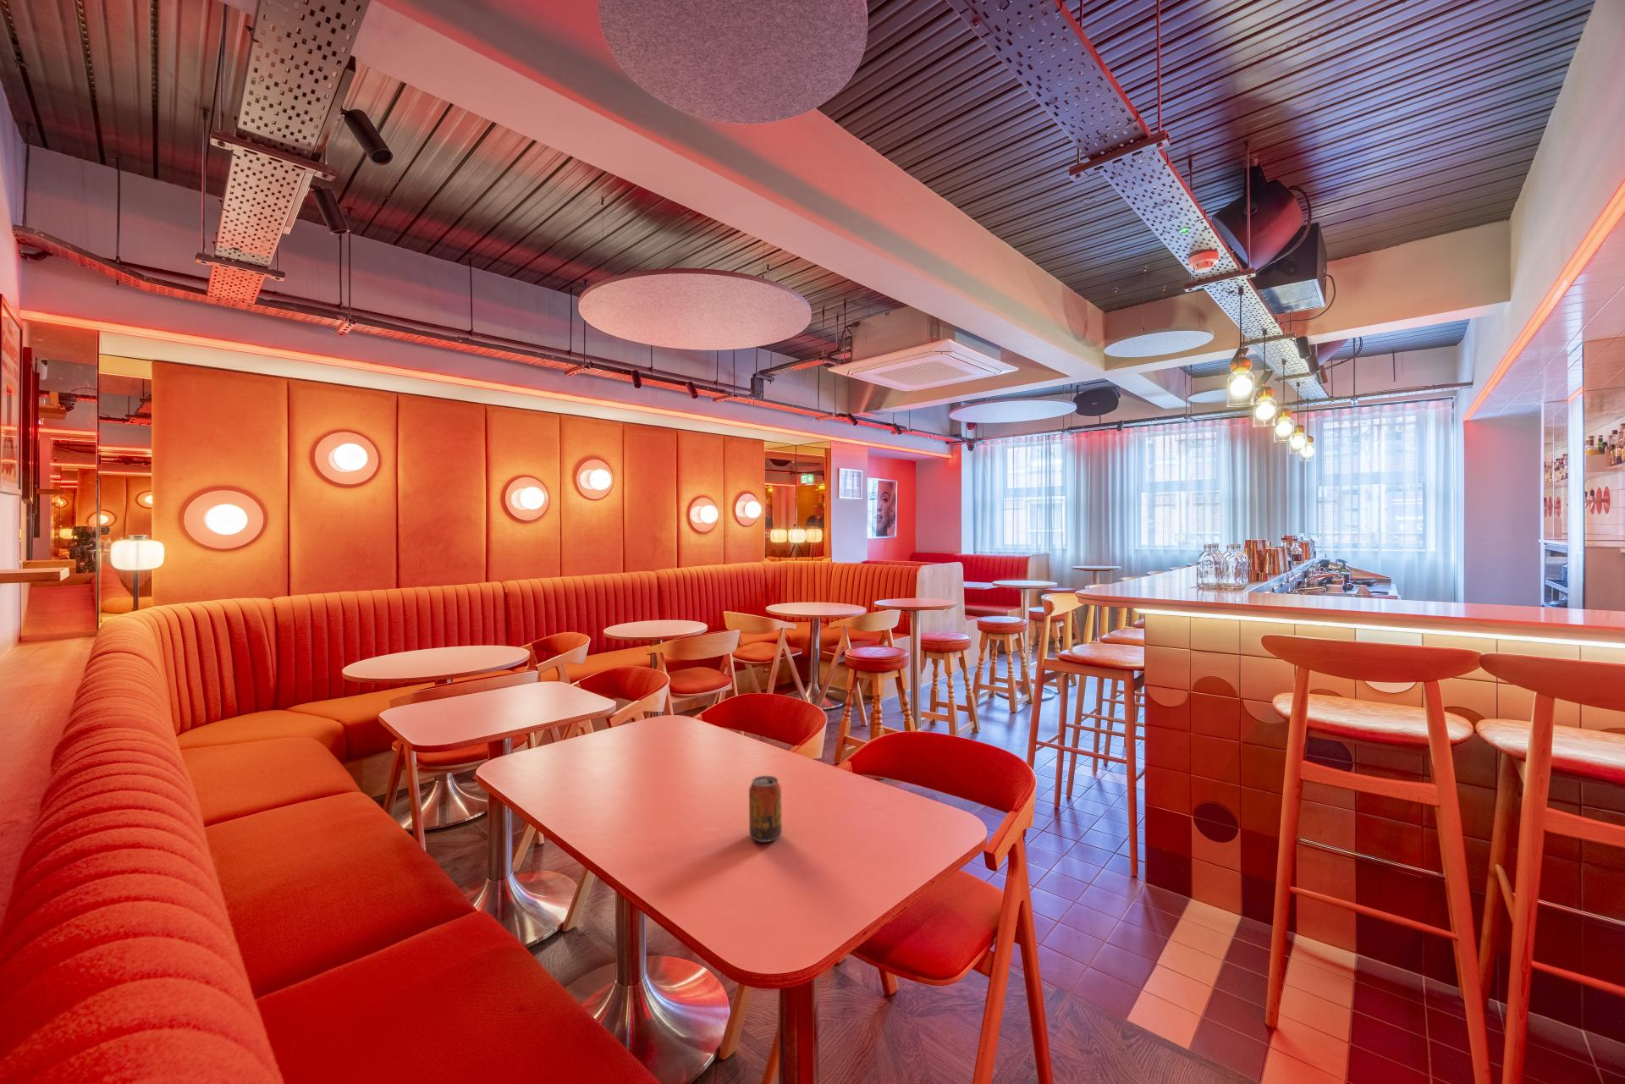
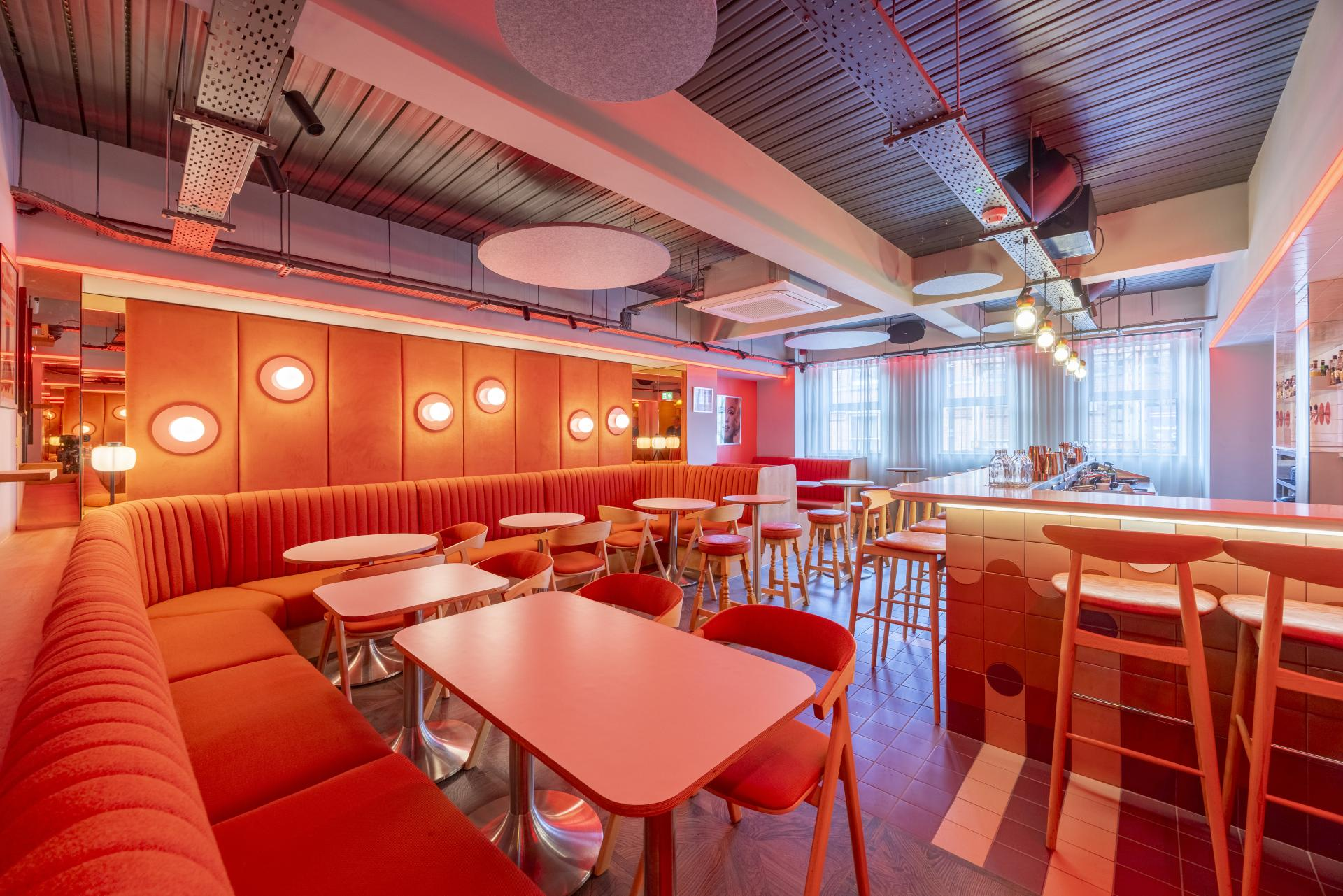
- beverage can [748,775,783,843]
